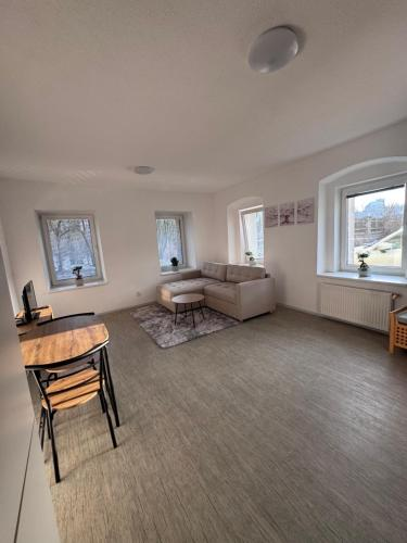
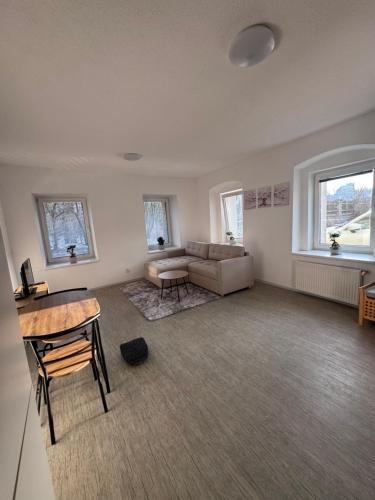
+ backpack [119,336,149,367]
